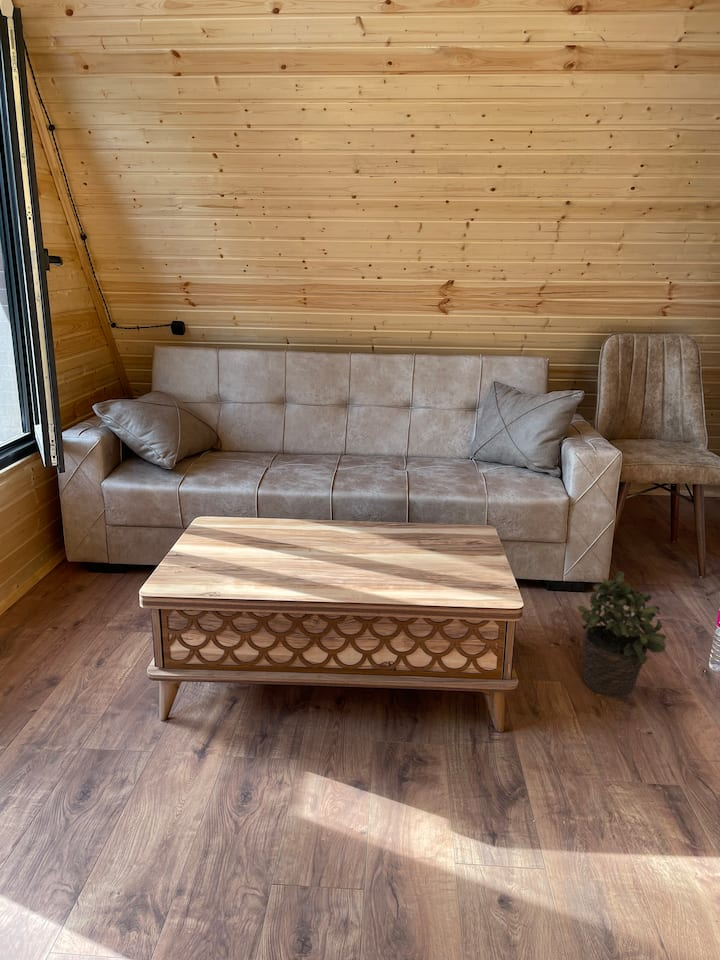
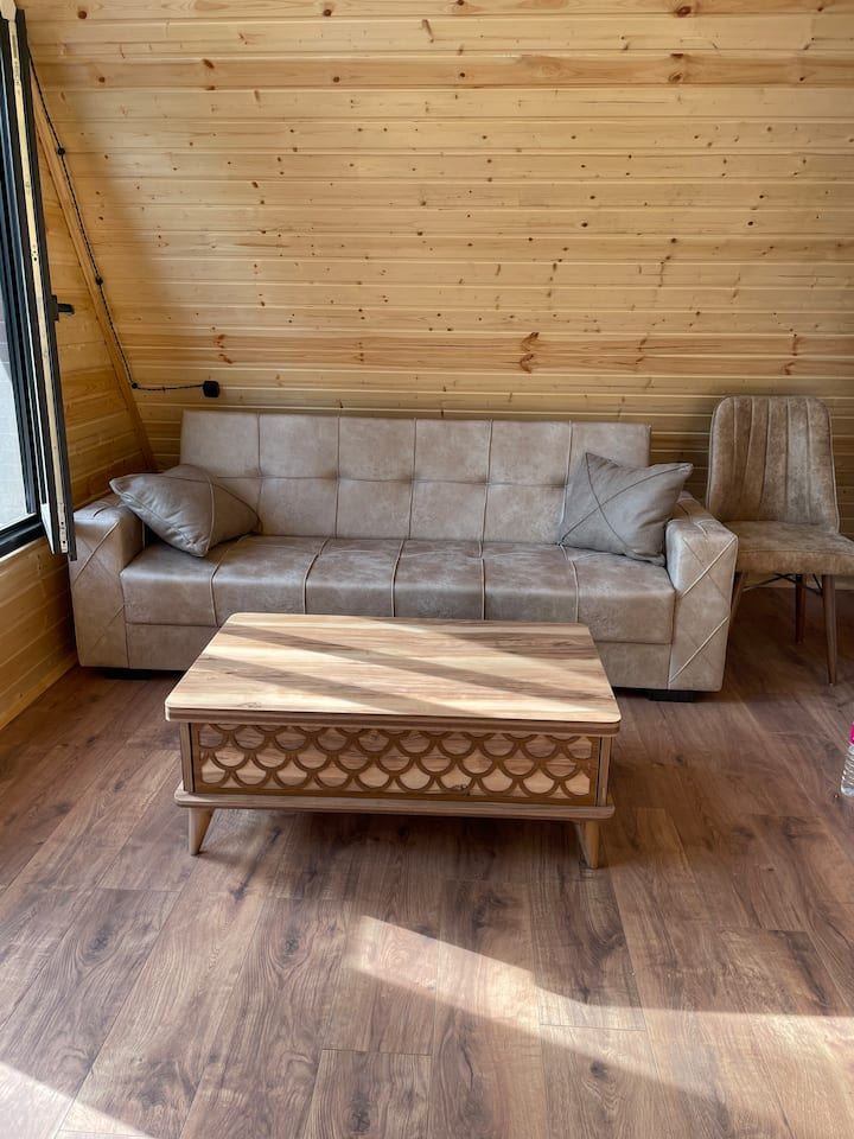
- potted plant [576,570,667,698]
